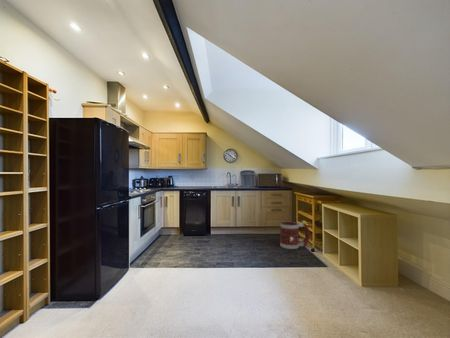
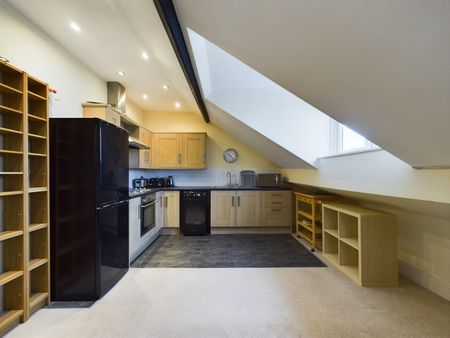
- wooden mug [279,221,311,250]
